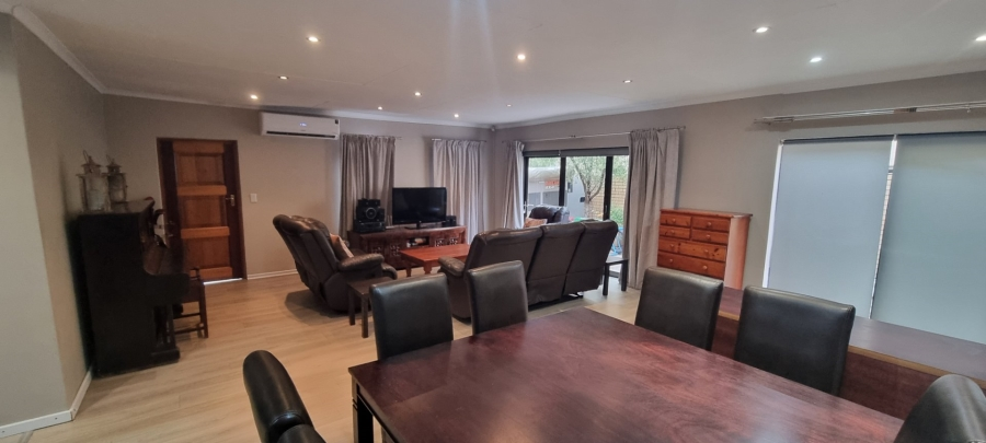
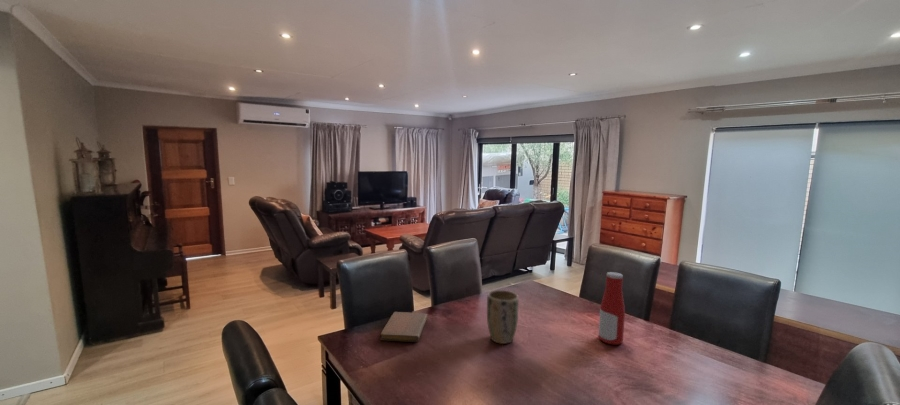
+ plant pot [486,289,520,345]
+ bottle [598,271,626,346]
+ notebook [379,311,428,343]
